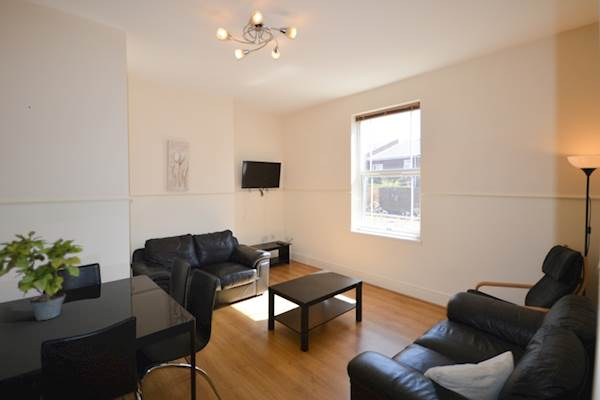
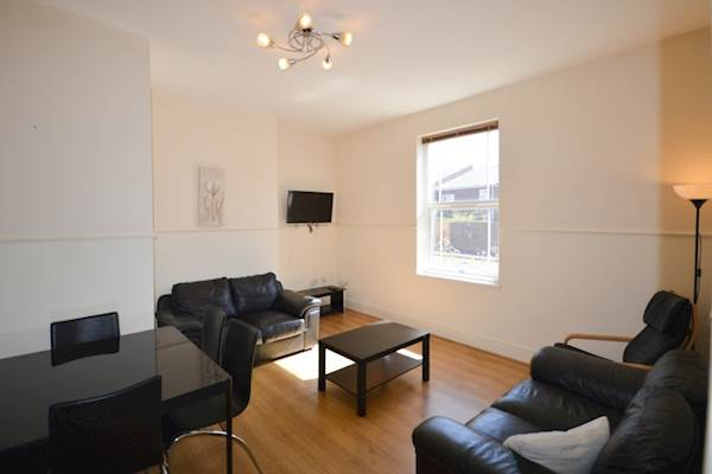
- potted plant [0,230,84,321]
